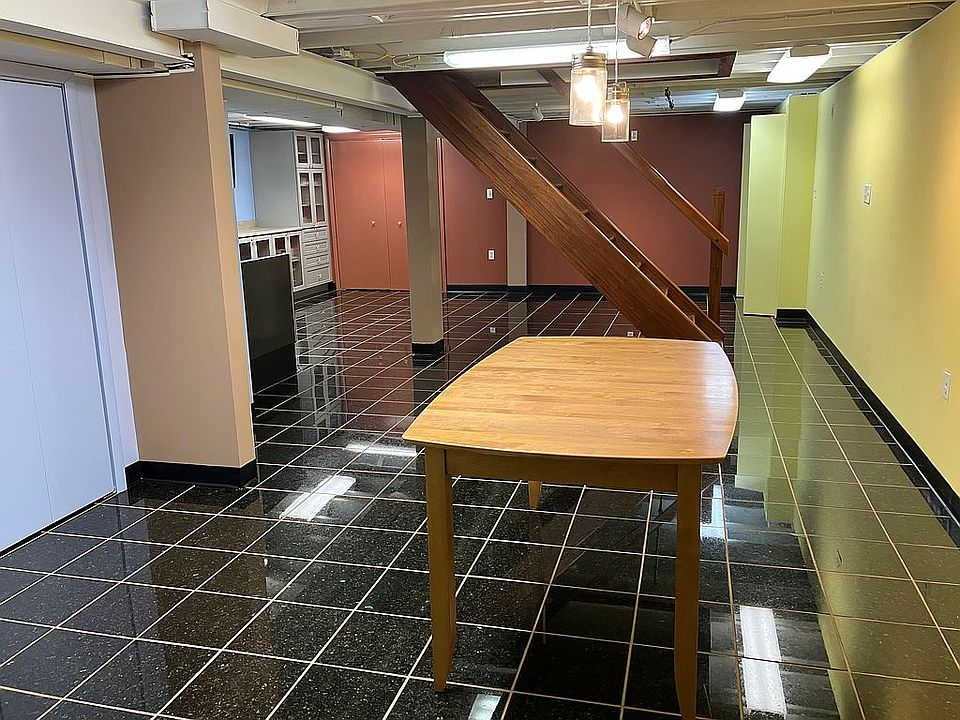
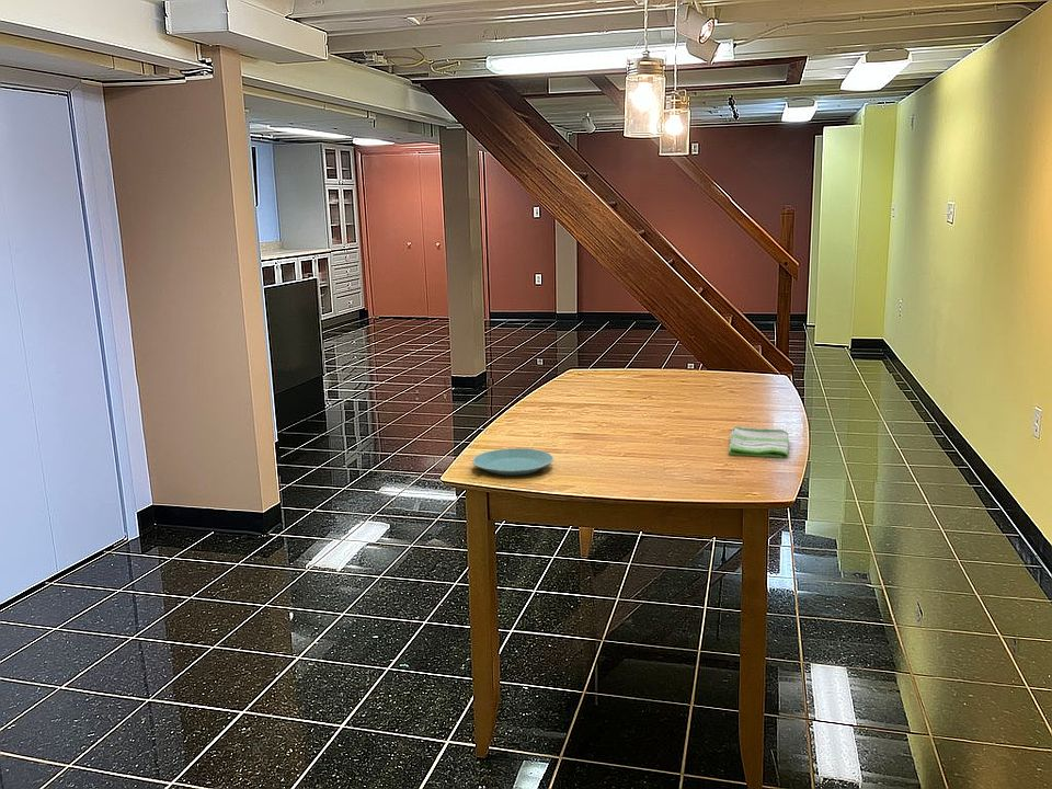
+ dish towel [728,425,790,459]
+ plate [471,447,554,477]
